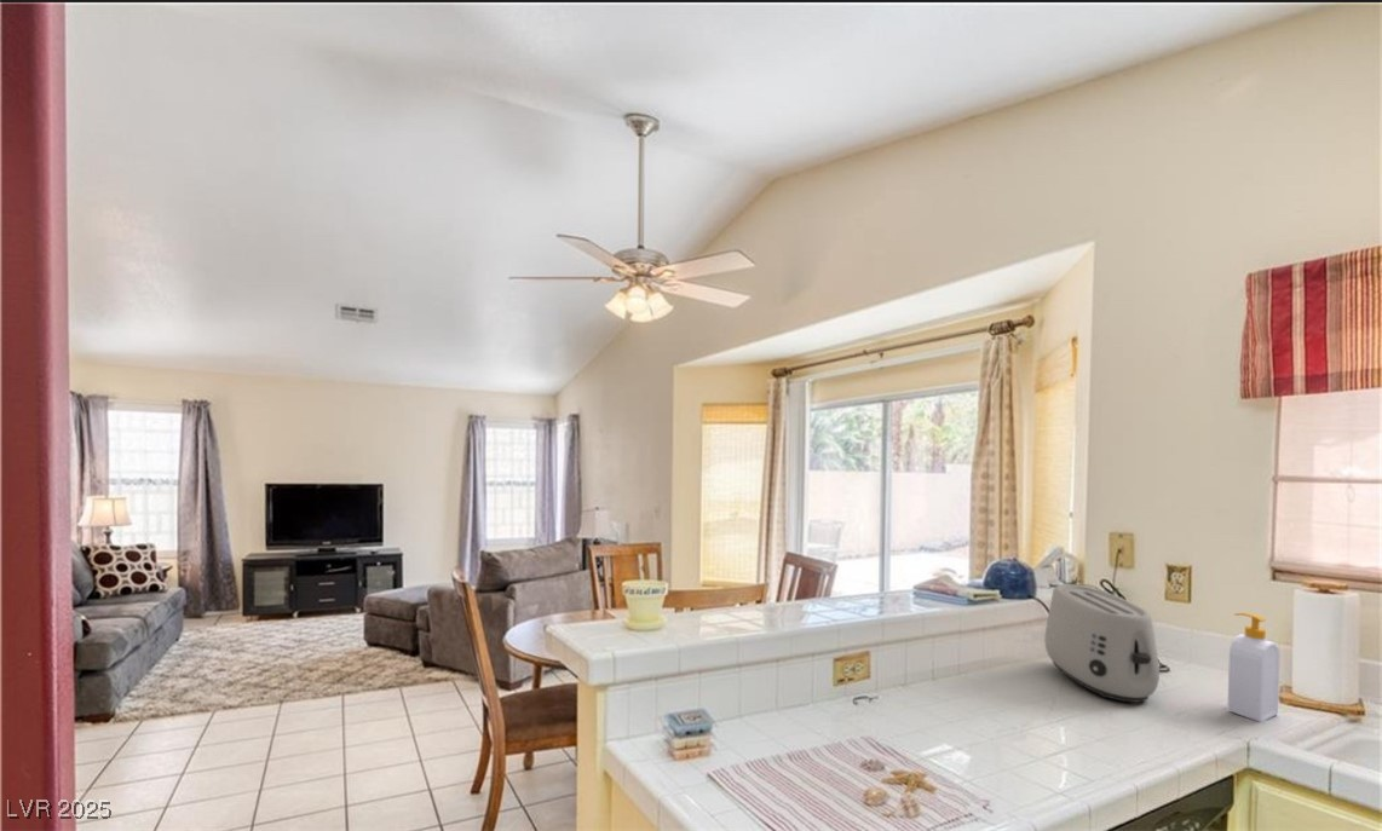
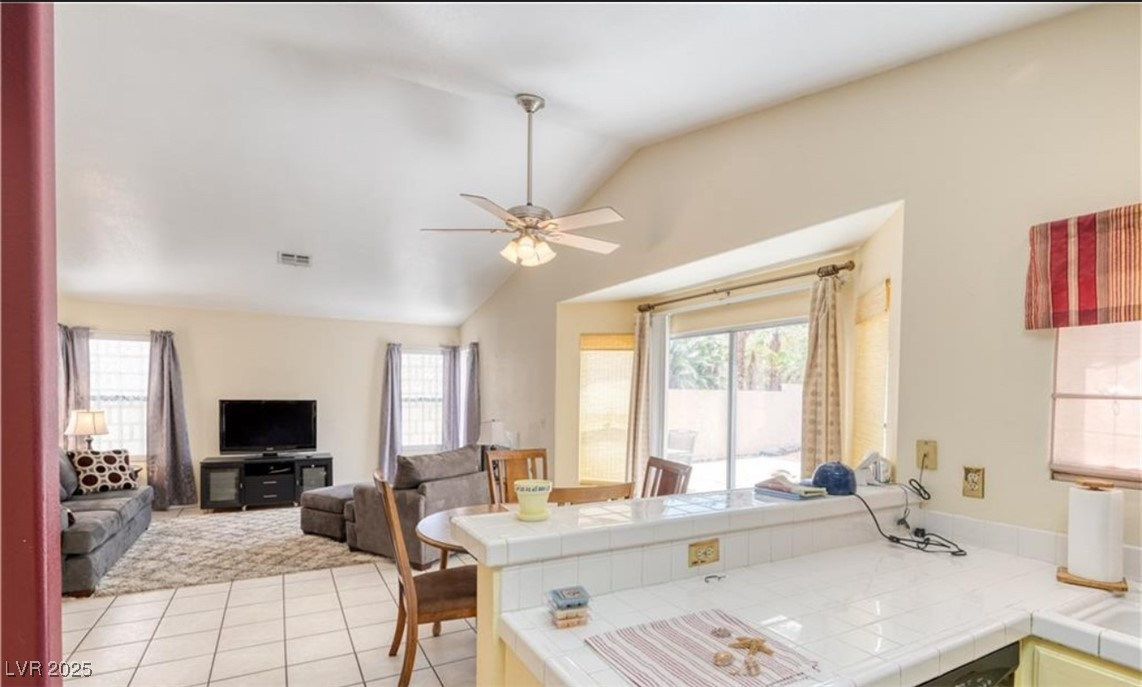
- toaster [1043,583,1161,703]
- soap bottle [1227,612,1282,723]
